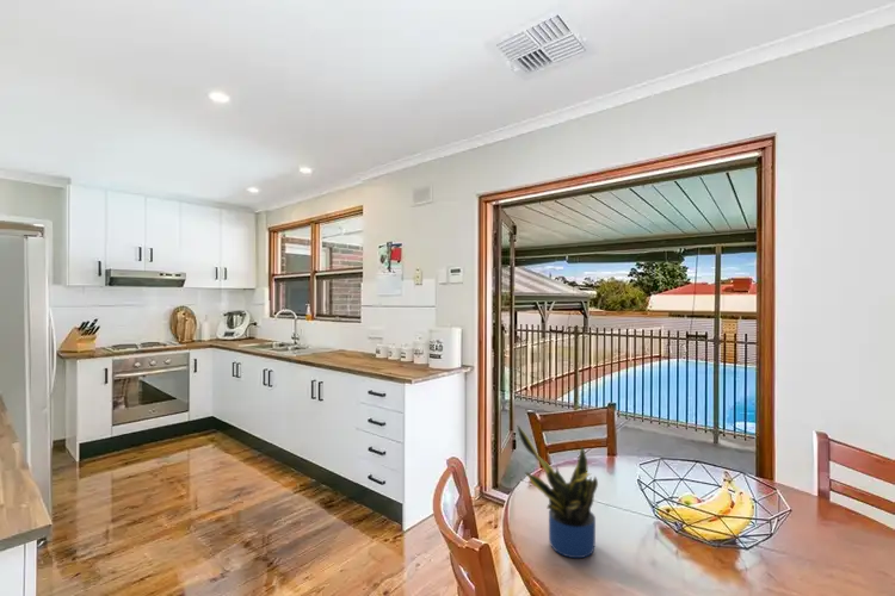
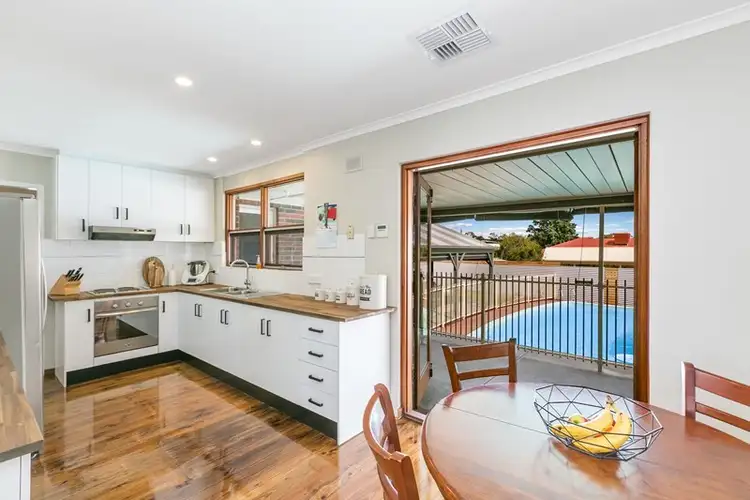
- potted plant [516,423,599,559]
